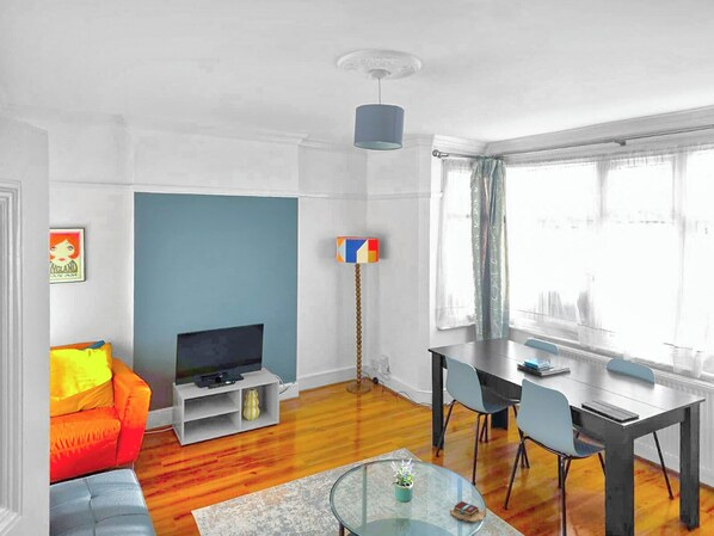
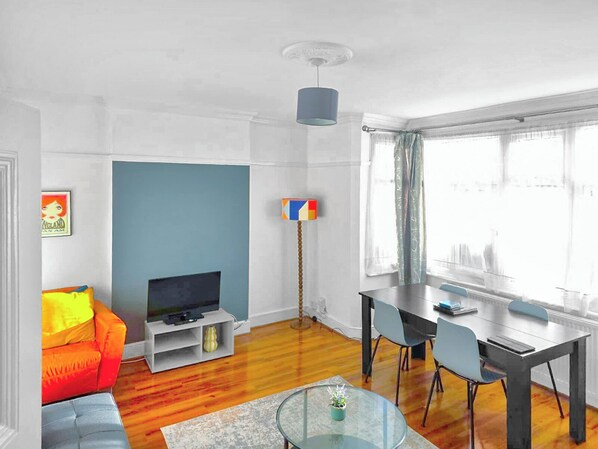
- book [449,500,488,523]
